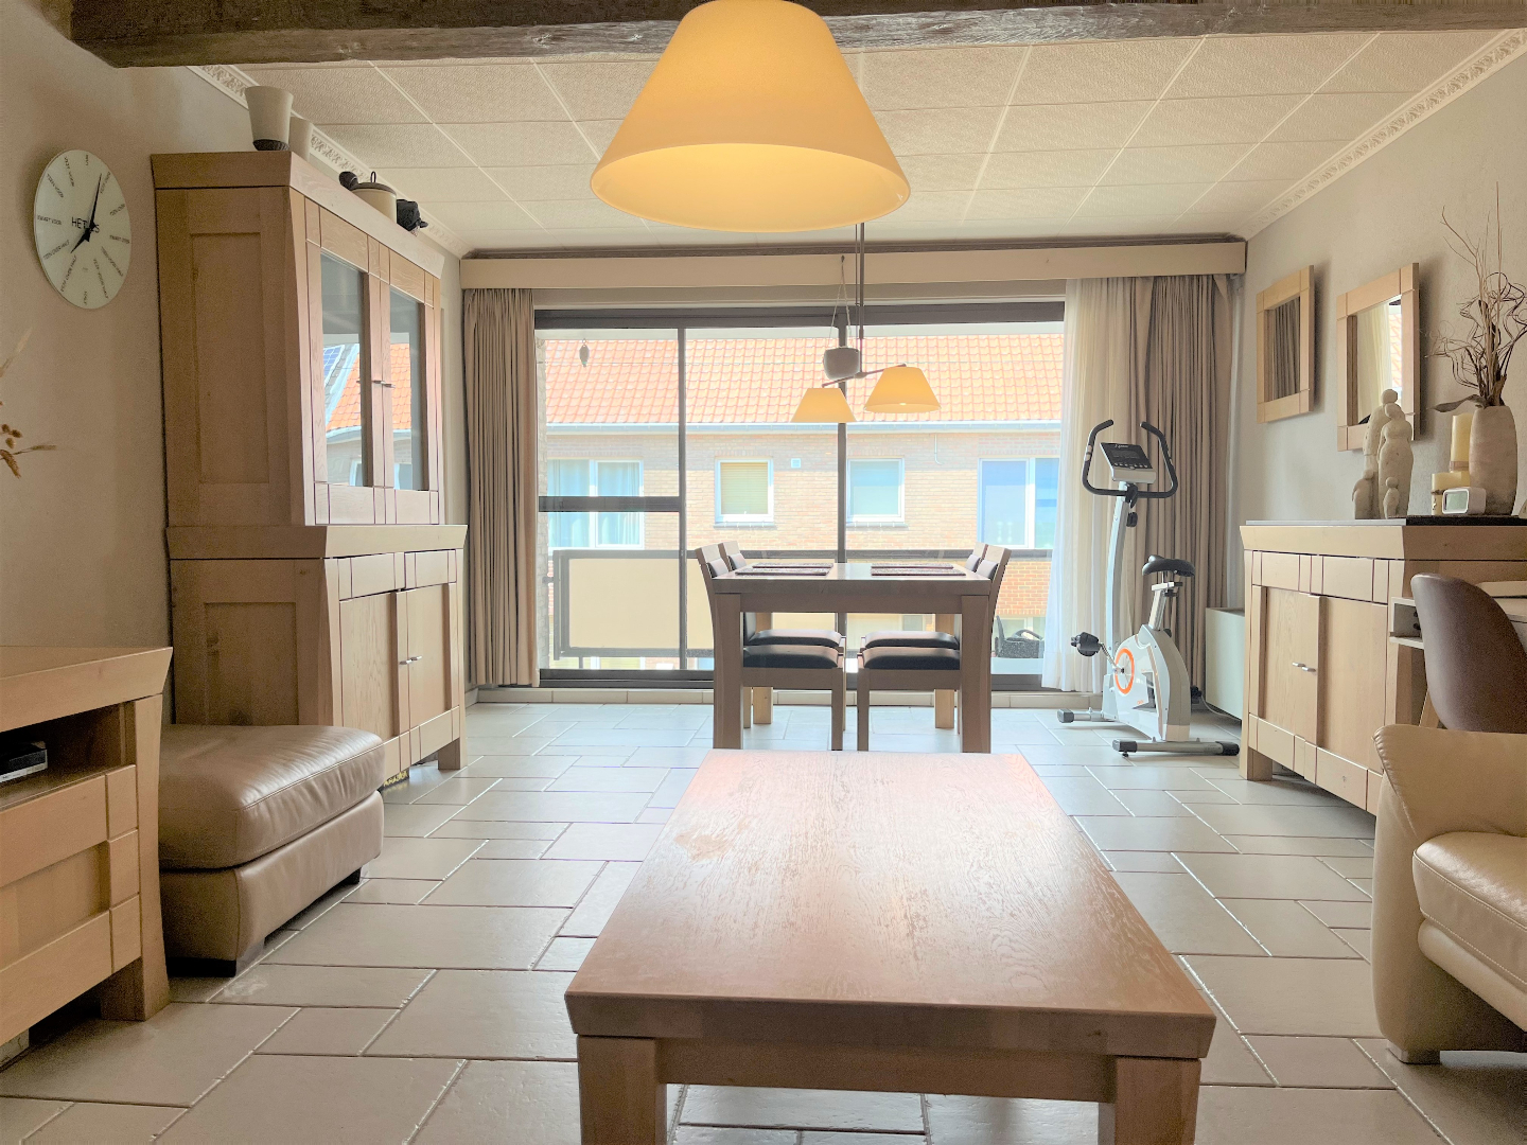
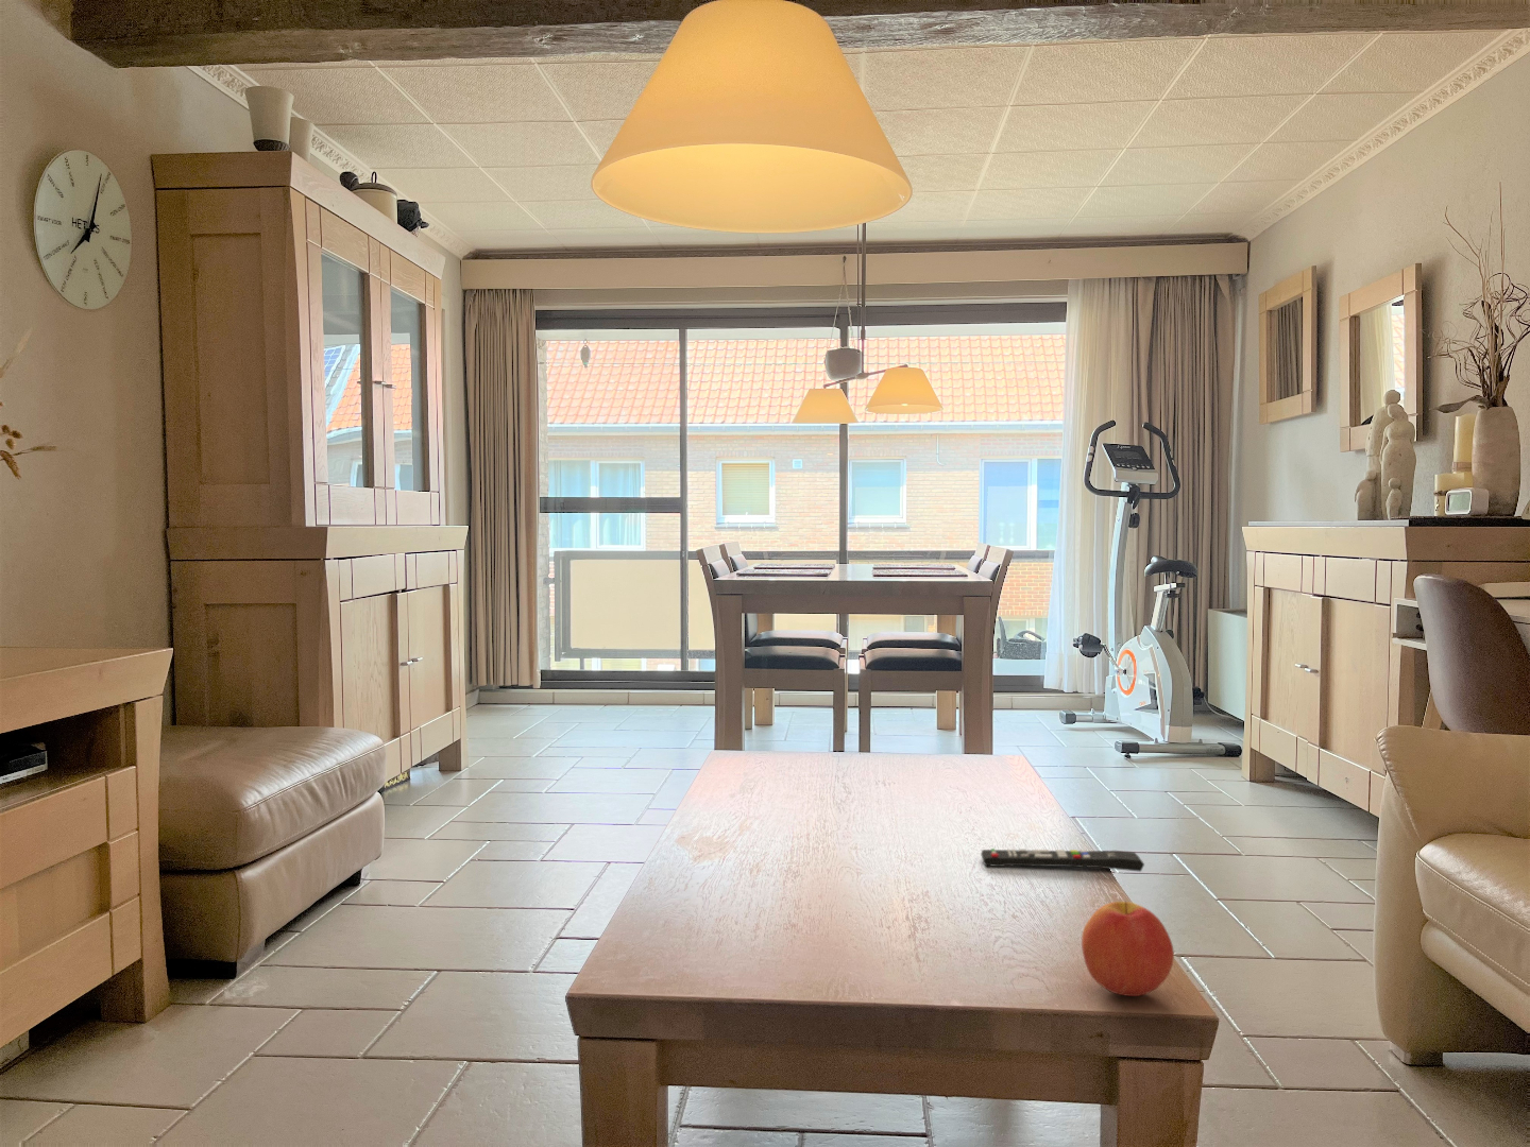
+ apple [1081,900,1175,998]
+ remote control [979,847,1146,874]
